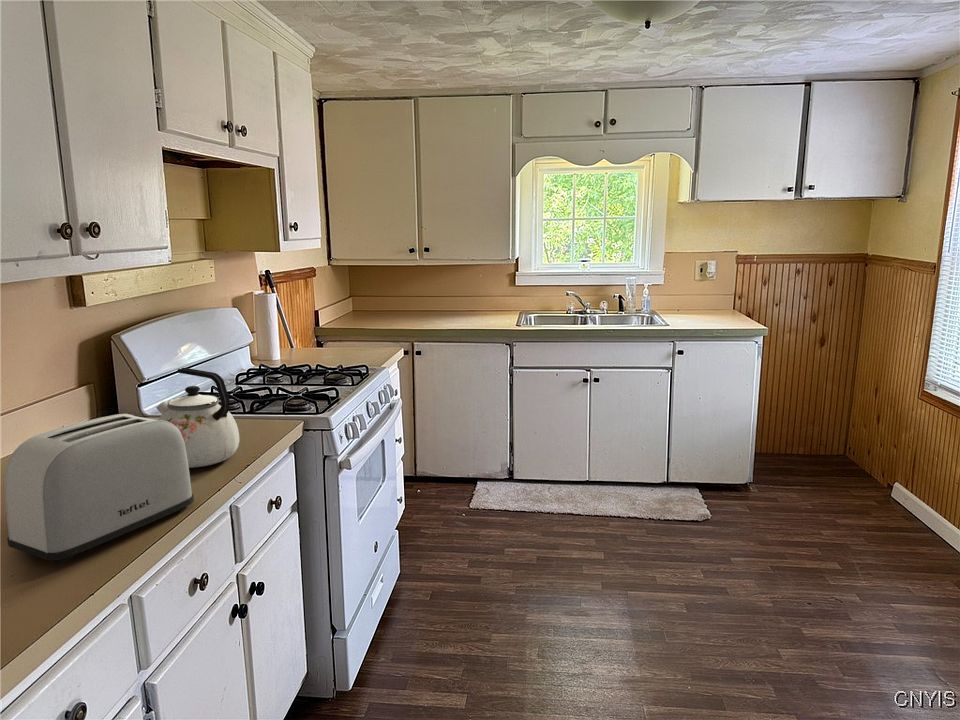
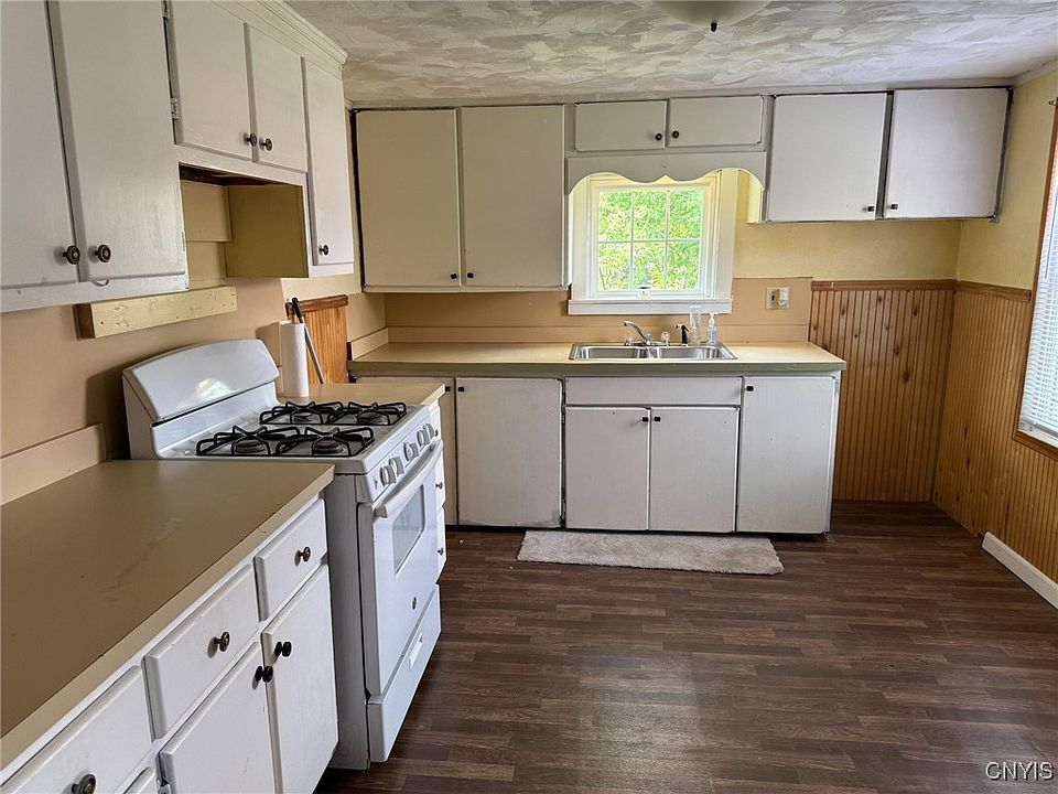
- toaster [4,413,195,563]
- kettle [156,367,240,469]
